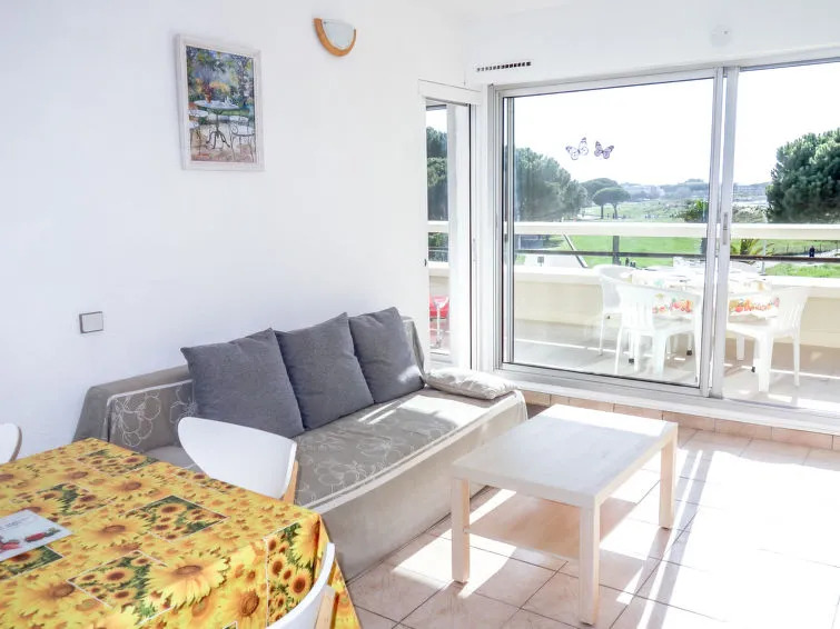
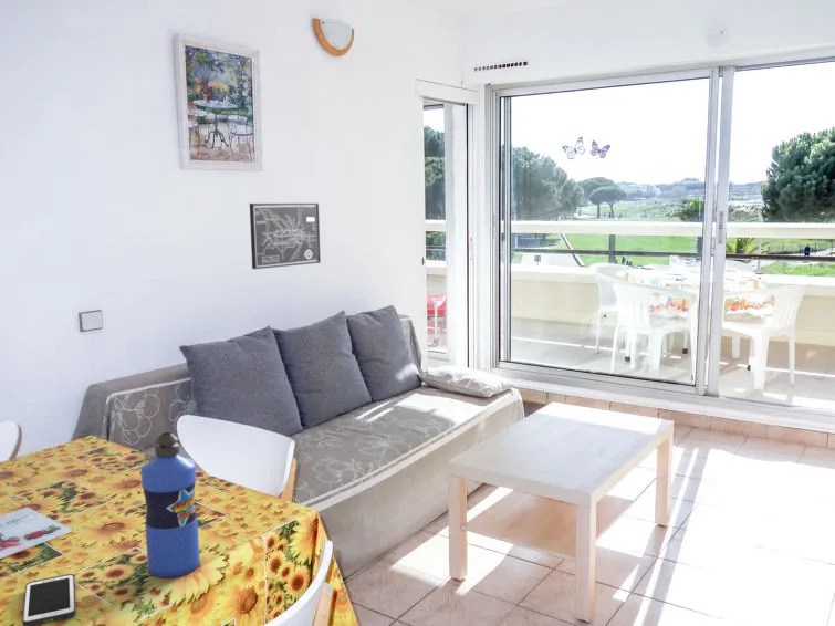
+ water bottle [139,431,201,578]
+ wall art [249,202,322,270]
+ cell phone [21,573,76,626]
